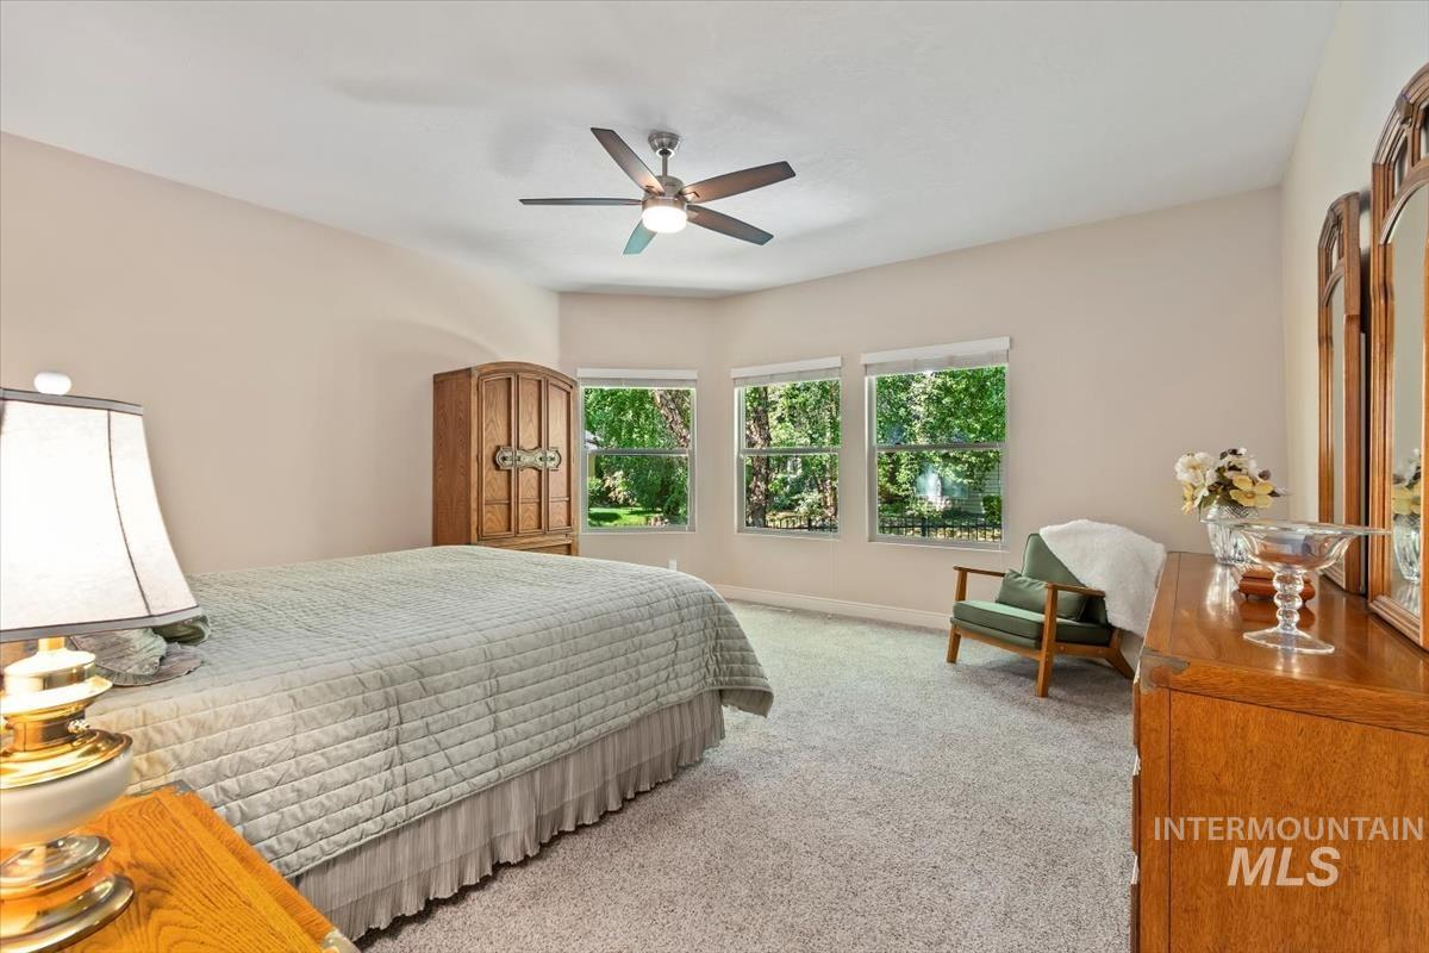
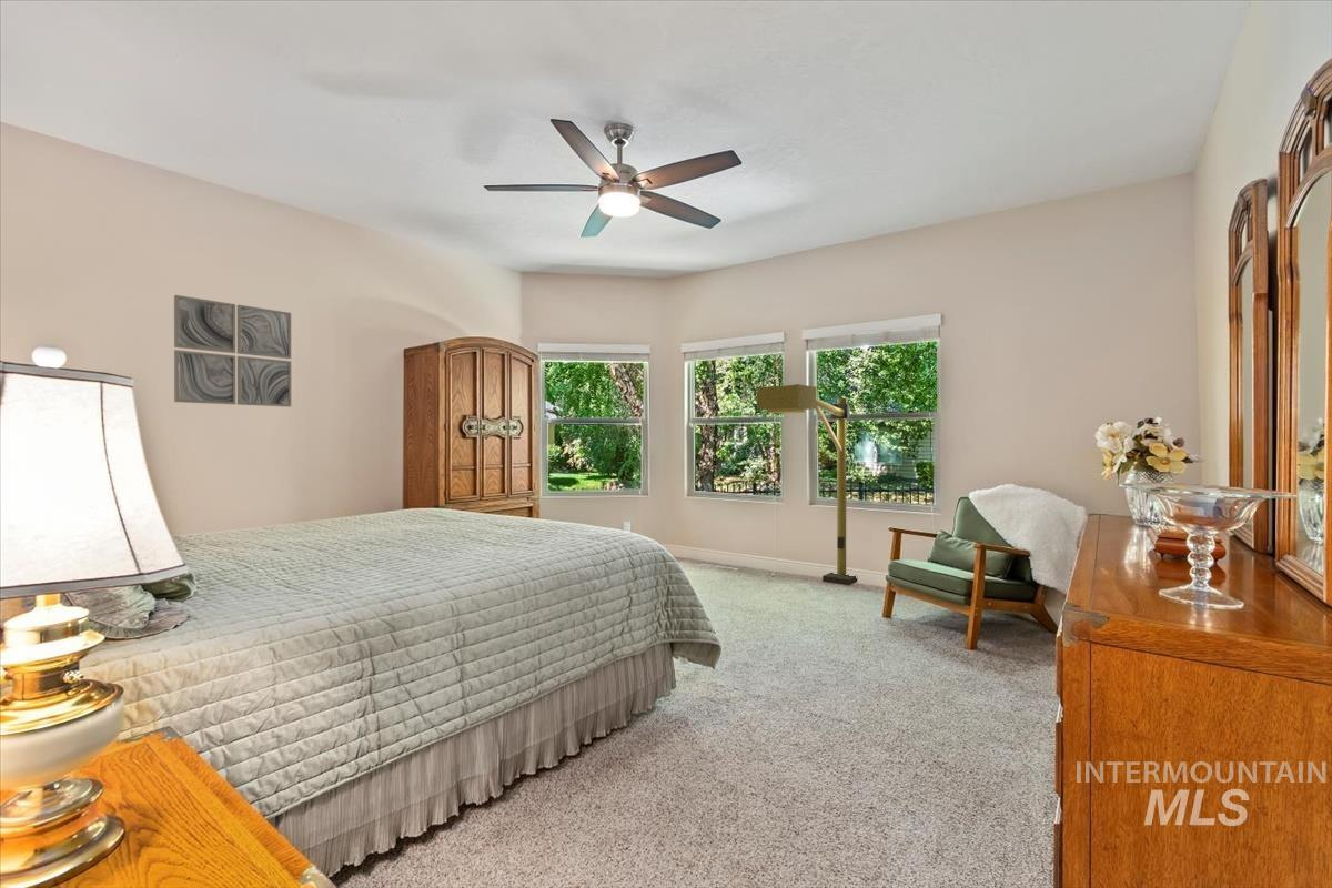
+ floor lamp [756,383,858,586]
+ wall art [173,294,292,408]
